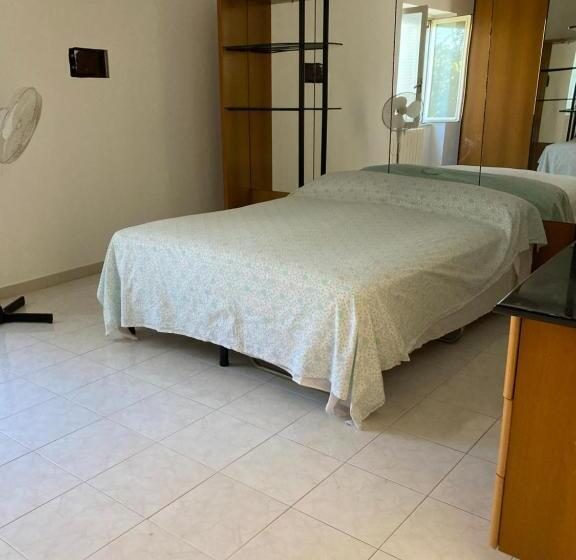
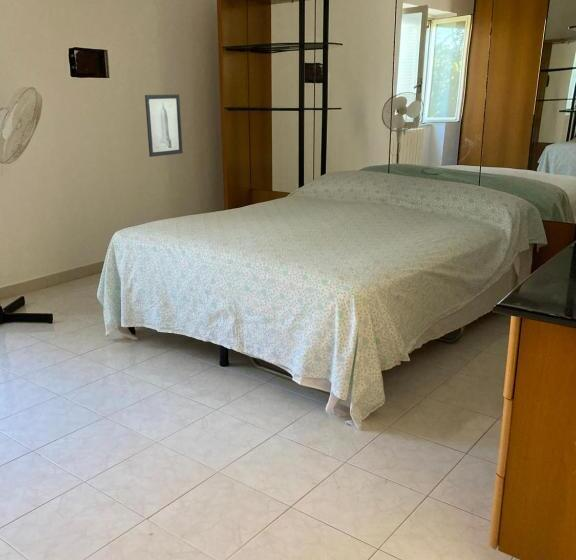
+ wall art [144,94,184,158]
